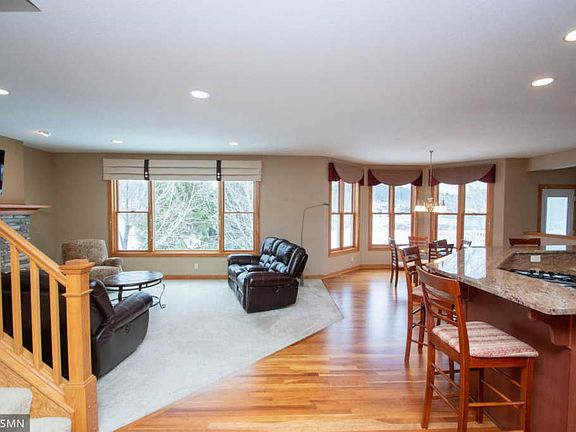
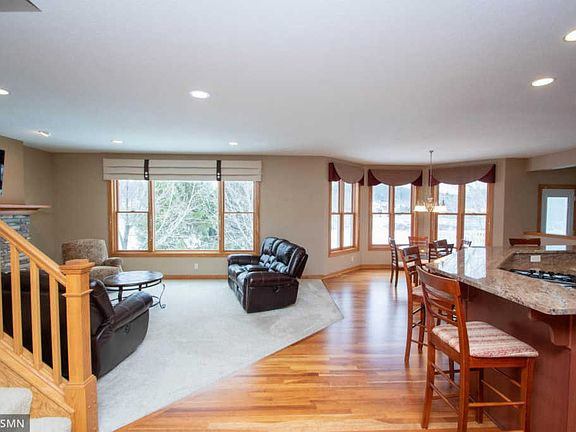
- floor lamp [298,202,331,287]
